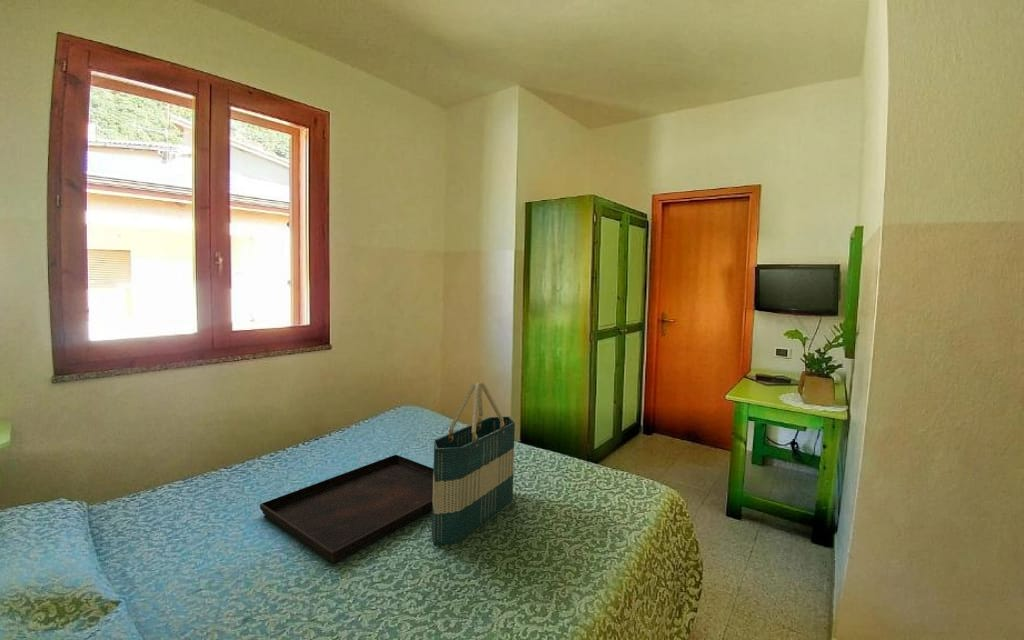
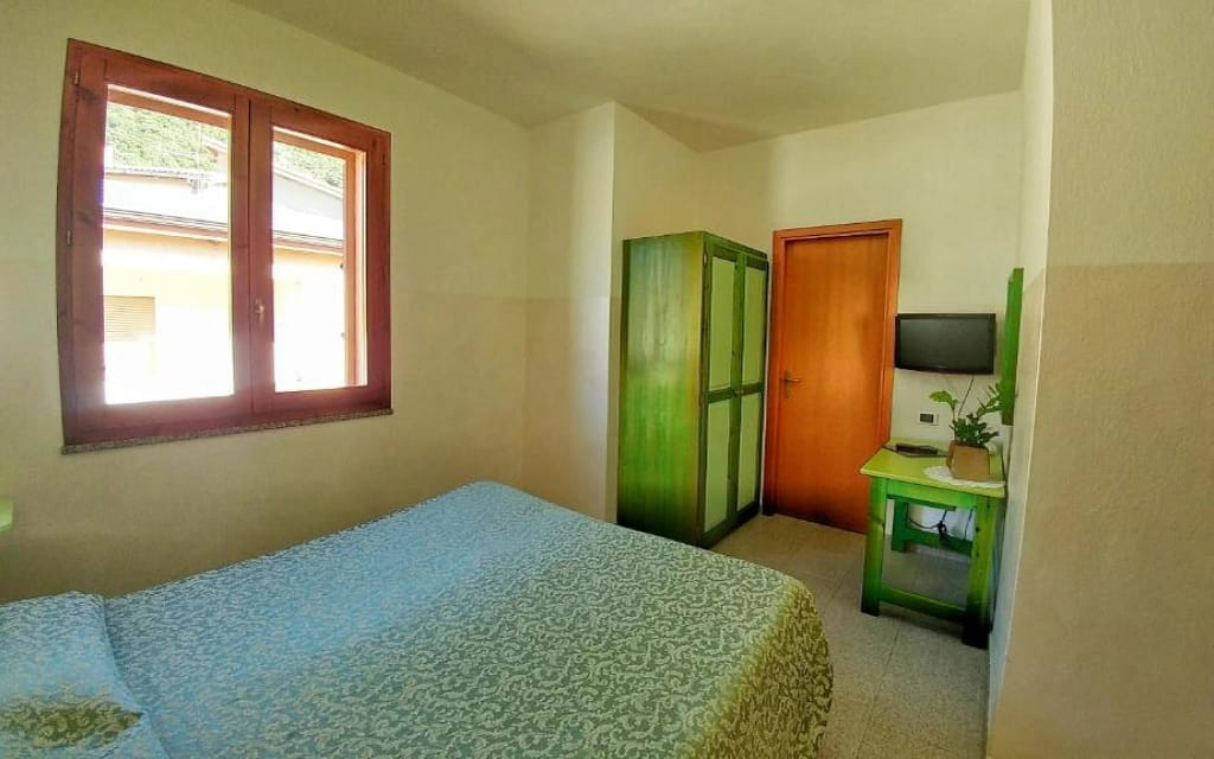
- serving tray [259,454,433,564]
- tote bag [431,381,516,546]
